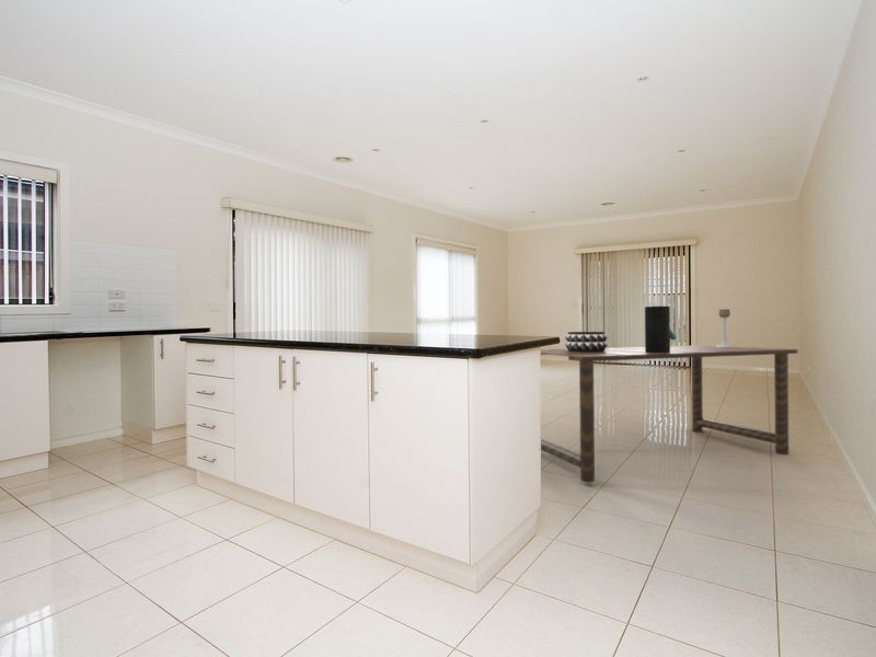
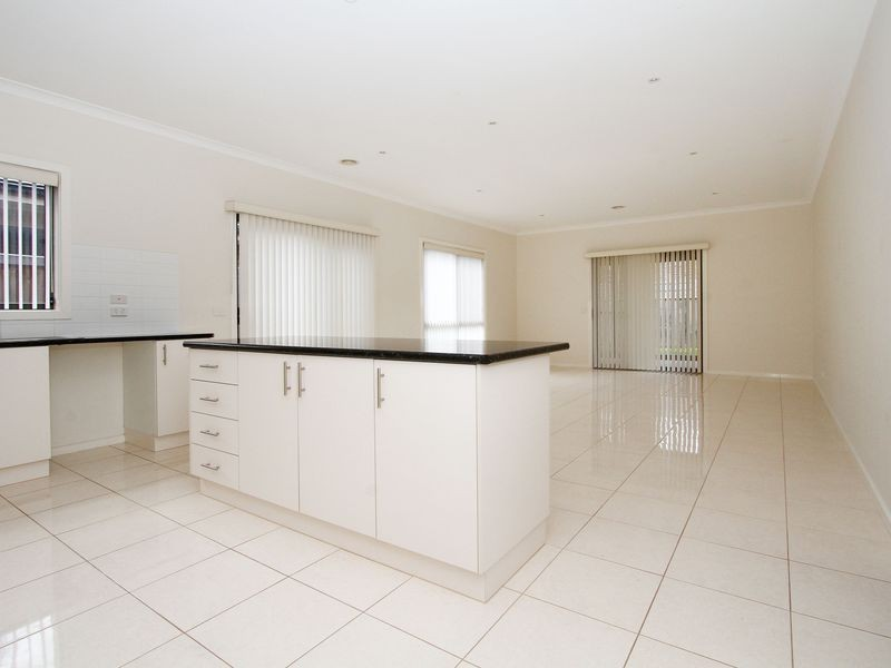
- candle holder [715,308,735,347]
- dining table [540,345,798,483]
- vase [644,306,677,353]
- decorative bowl [564,331,609,353]
